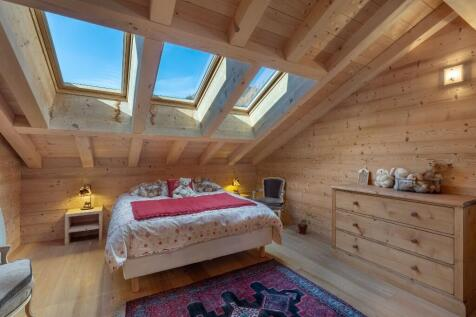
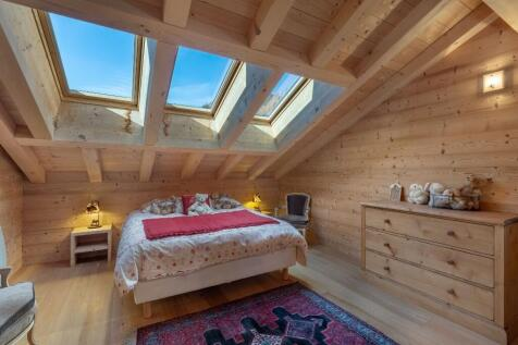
- potted plant [295,212,315,235]
